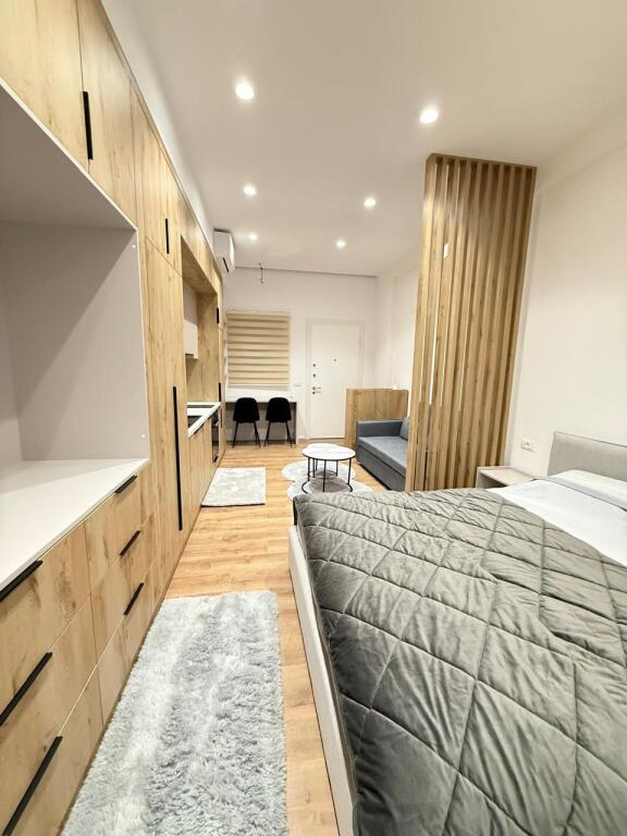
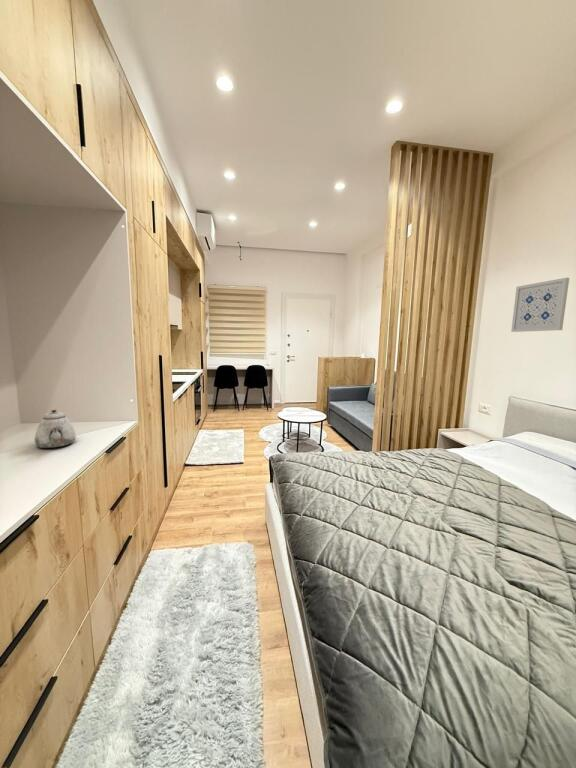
+ wall art [510,277,570,333]
+ teapot [34,409,77,449]
